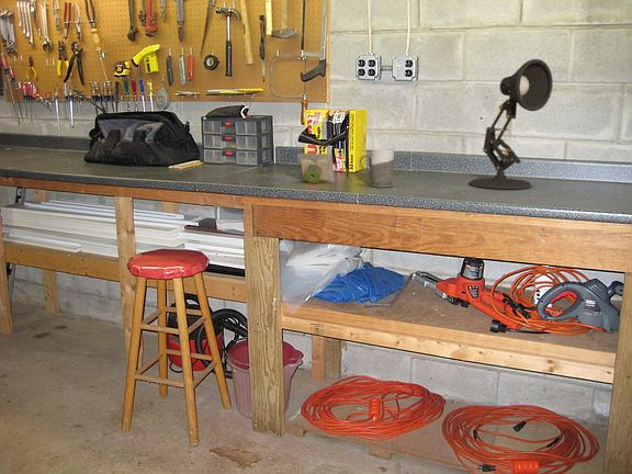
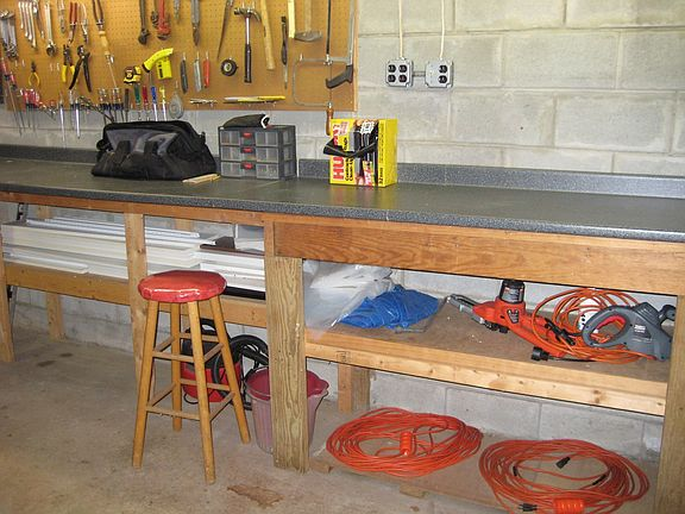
- mug [359,148,395,188]
- desk lamp [467,58,554,190]
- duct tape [296,153,336,184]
